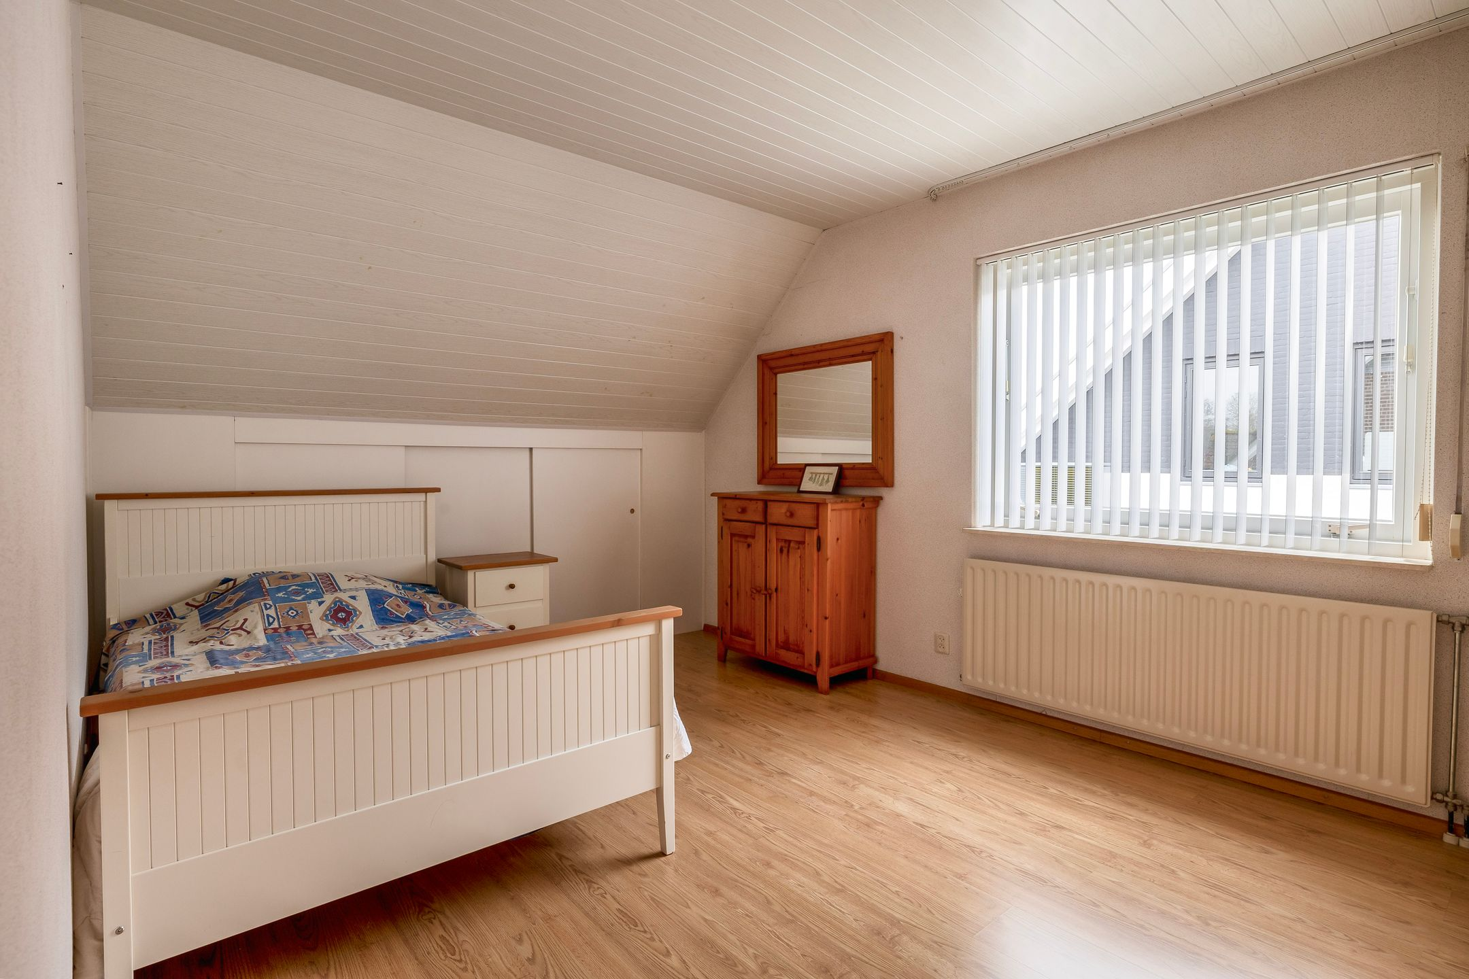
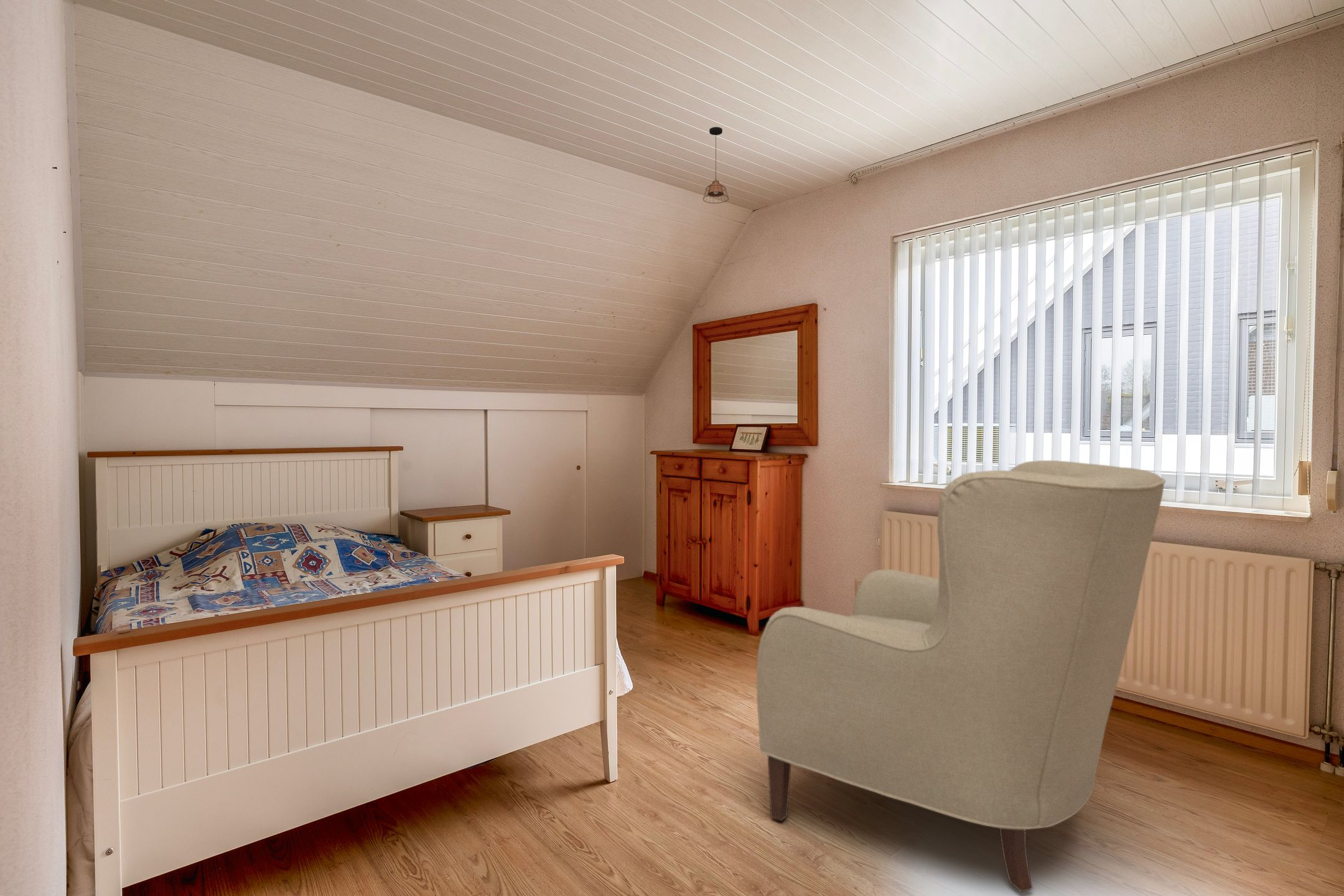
+ chair [756,460,1166,892]
+ pendant light [702,126,729,204]
